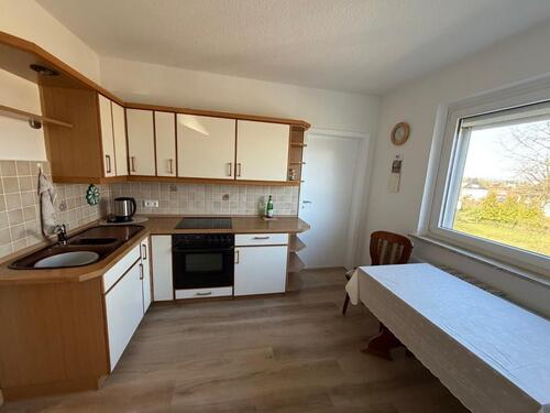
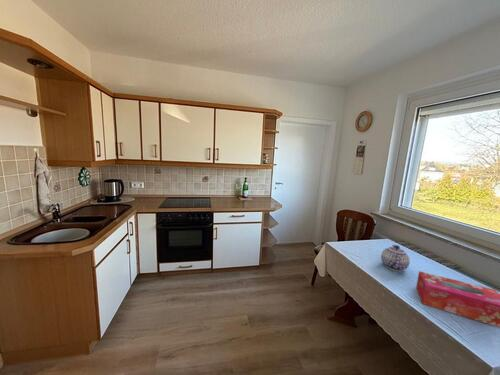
+ teapot [380,244,411,272]
+ tissue box [415,270,500,328]
